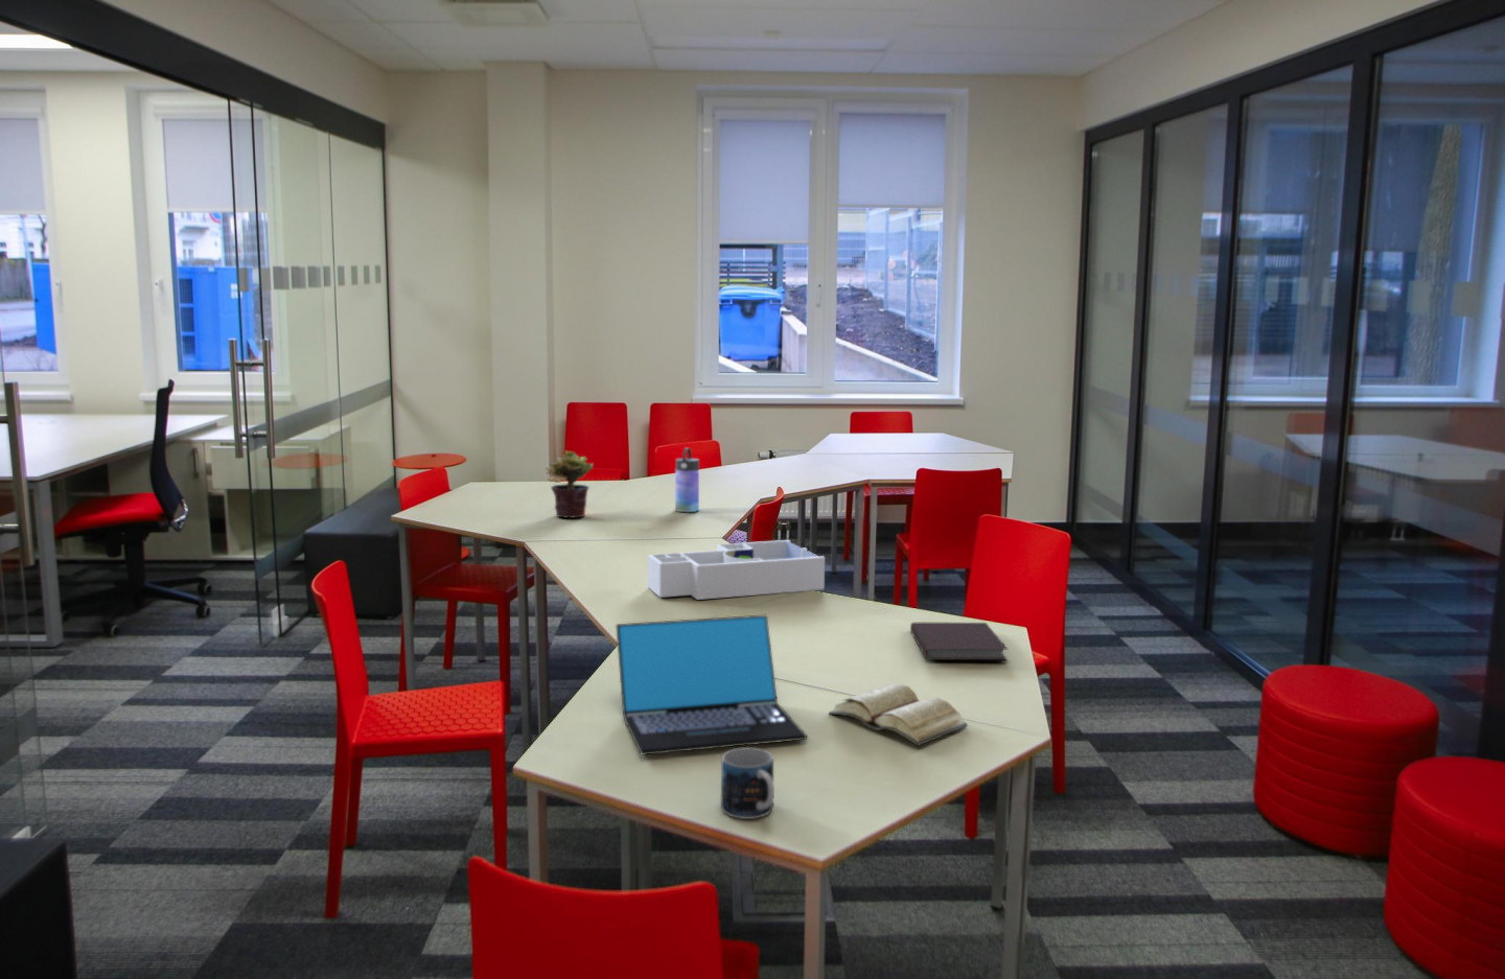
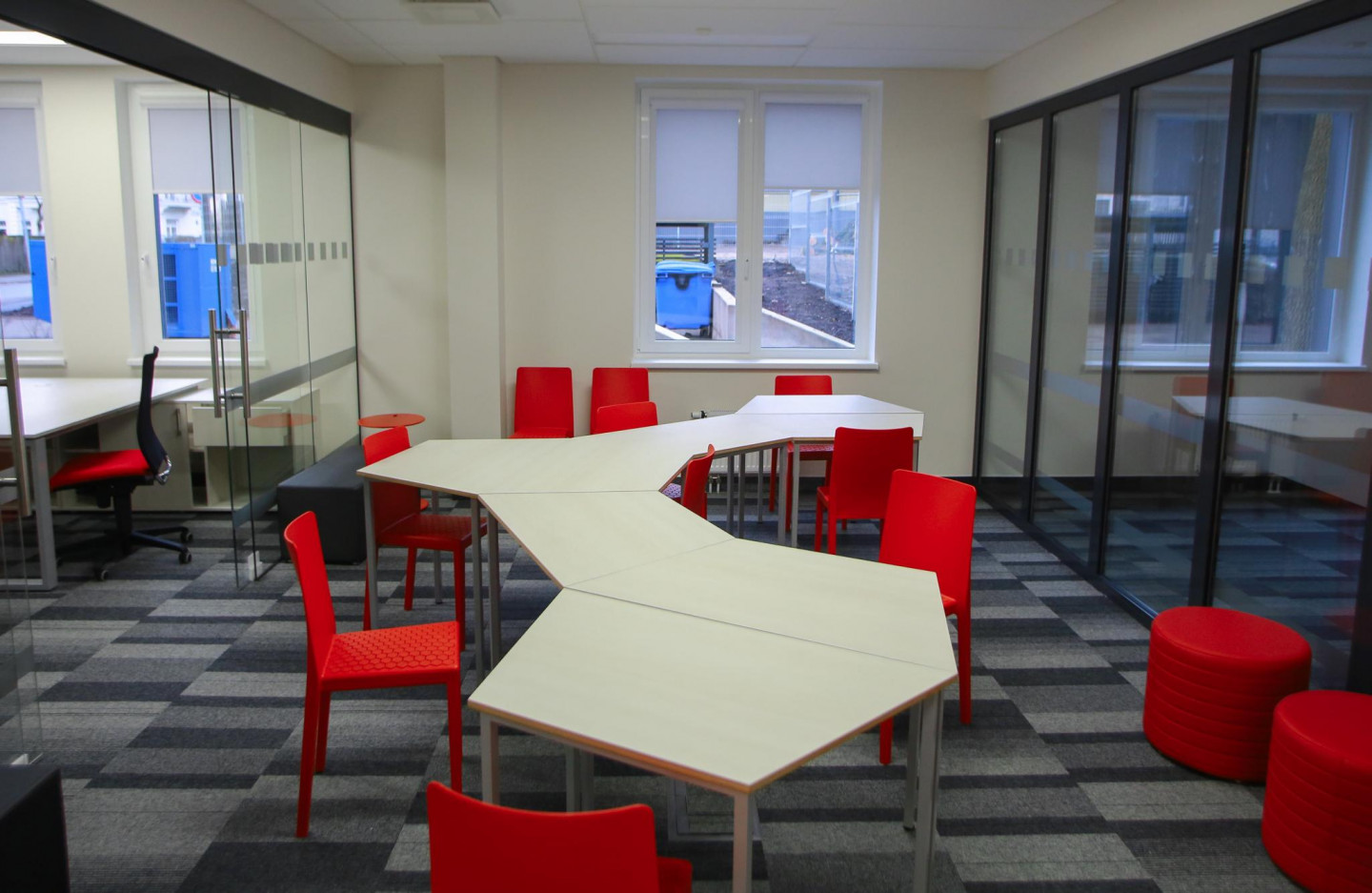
- notebook [909,622,1009,661]
- laptop [614,614,807,756]
- potted plant [544,451,595,520]
- desk organizer [647,539,826,601]
- mug [720,745,776,820]
- water bottle [675,447,700,513]
- diary [828,682,969,747]
